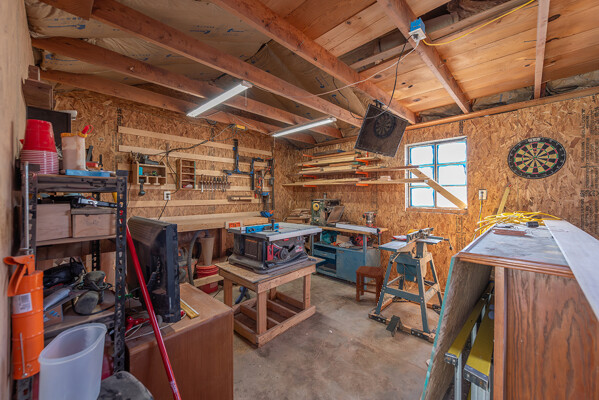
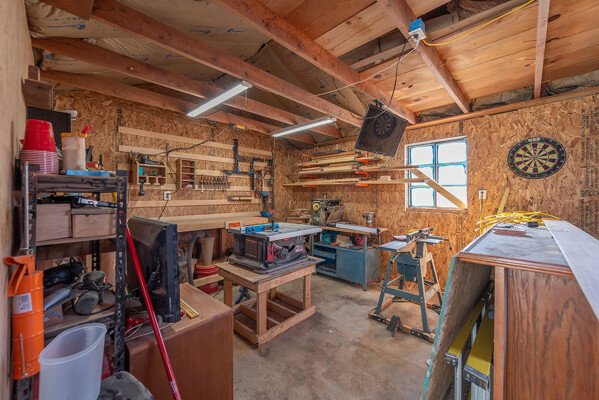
- stool [355,265,385,307]
